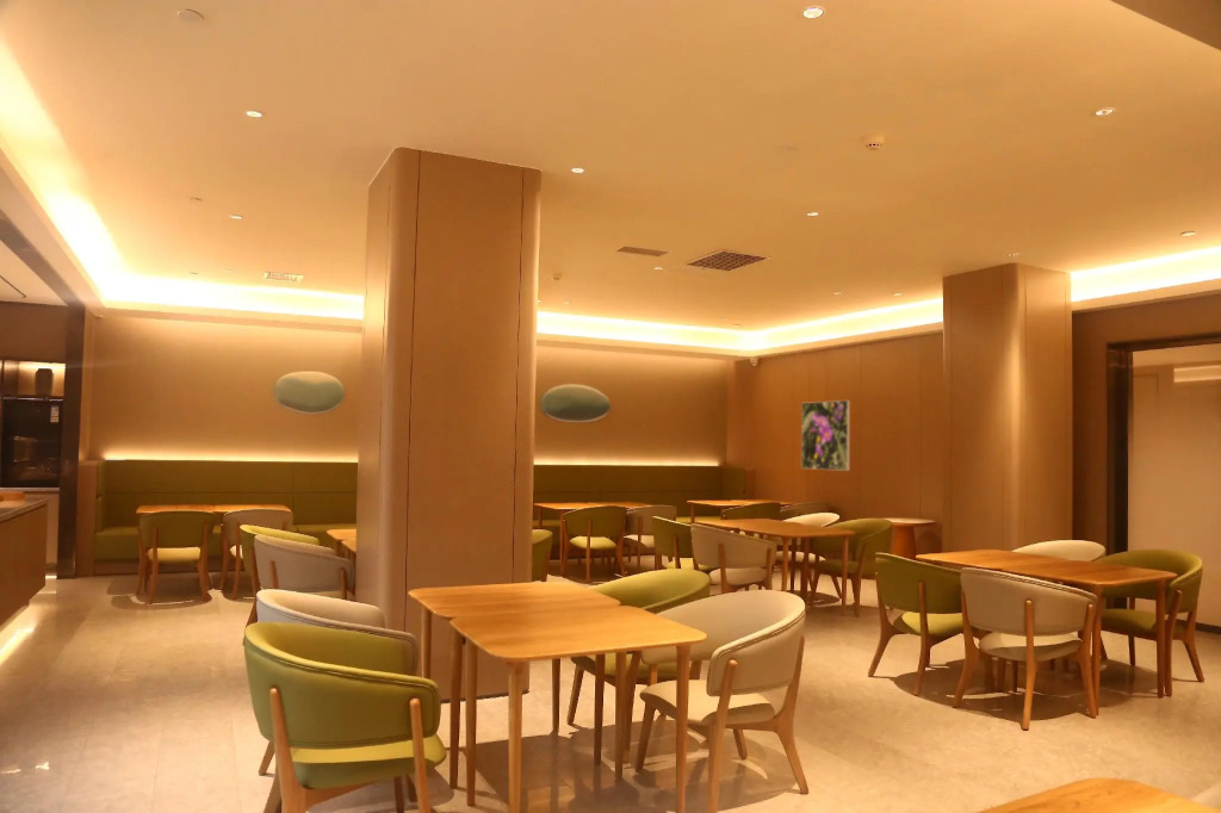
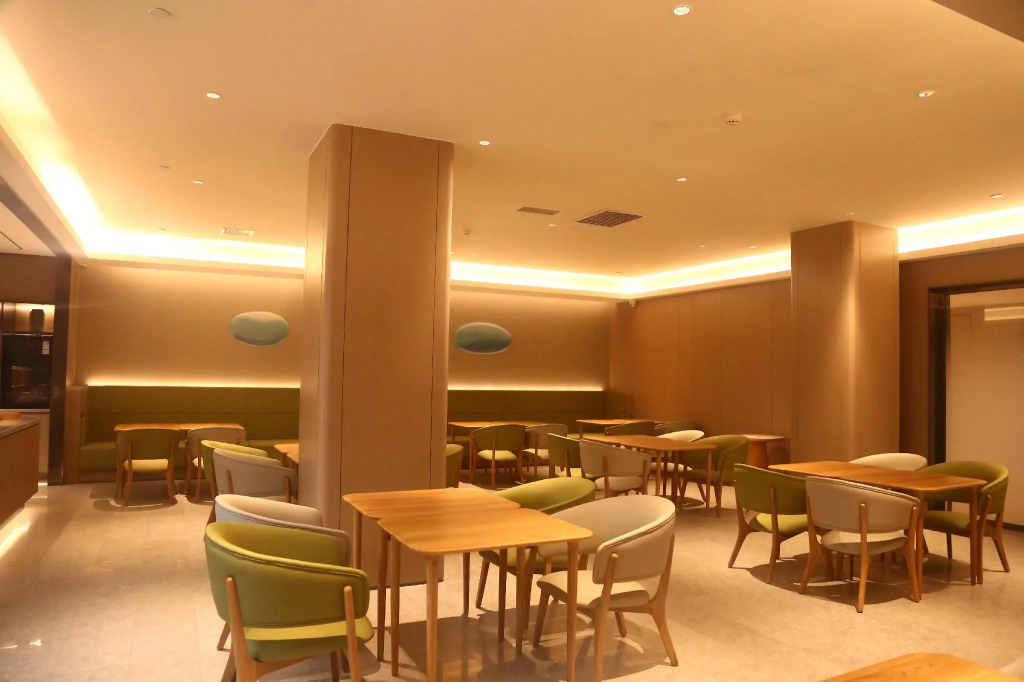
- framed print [800,399,850,472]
